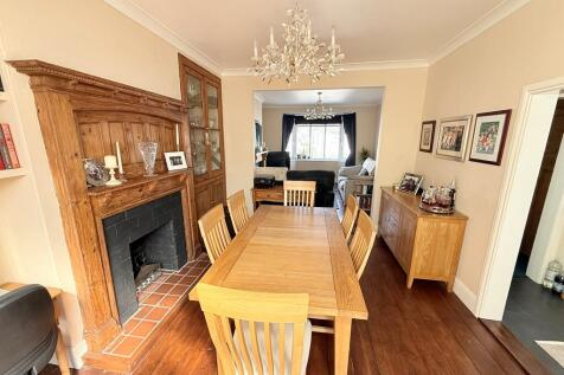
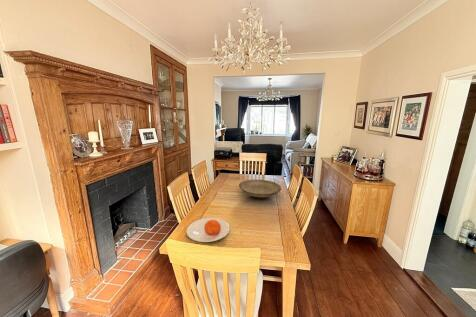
+ decorative bowl [238,178,282,199]
+ plate [185,217,231,243]
